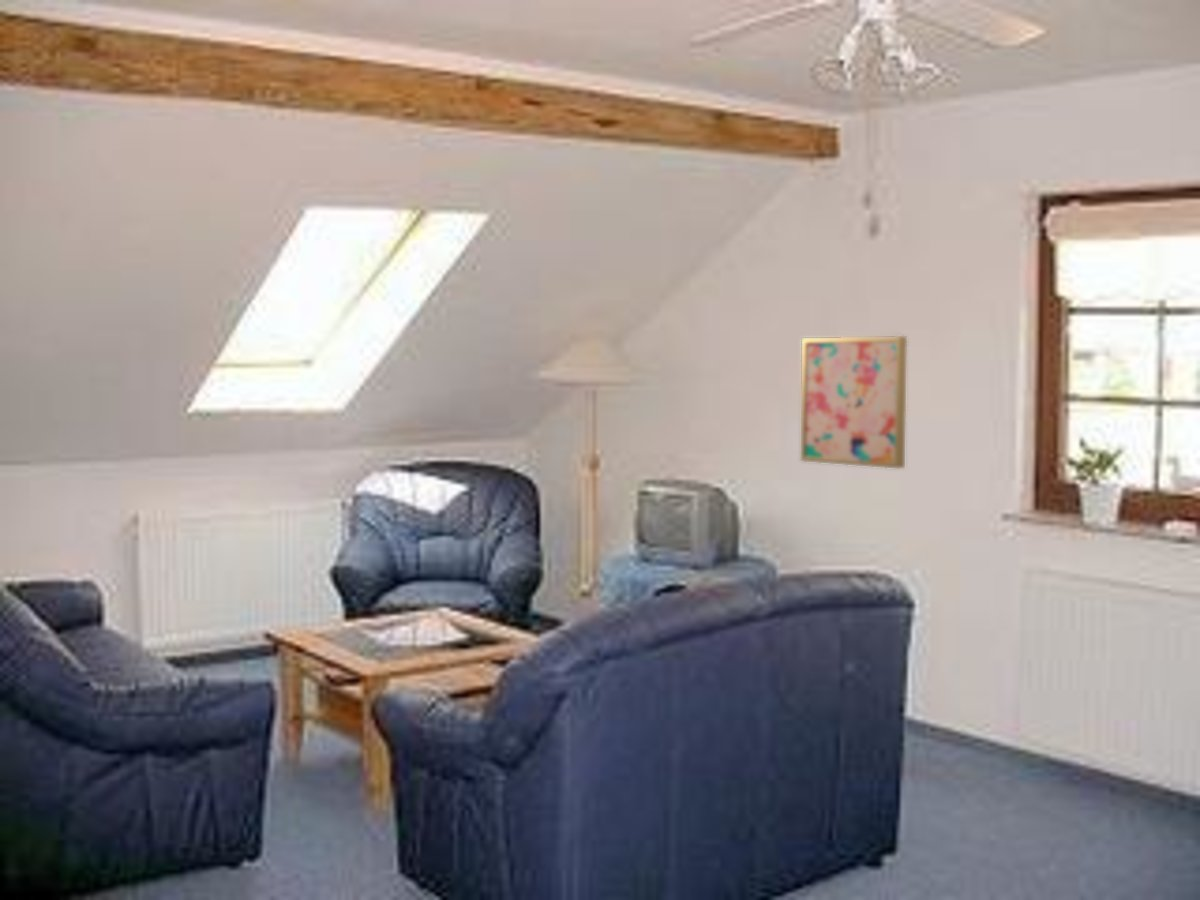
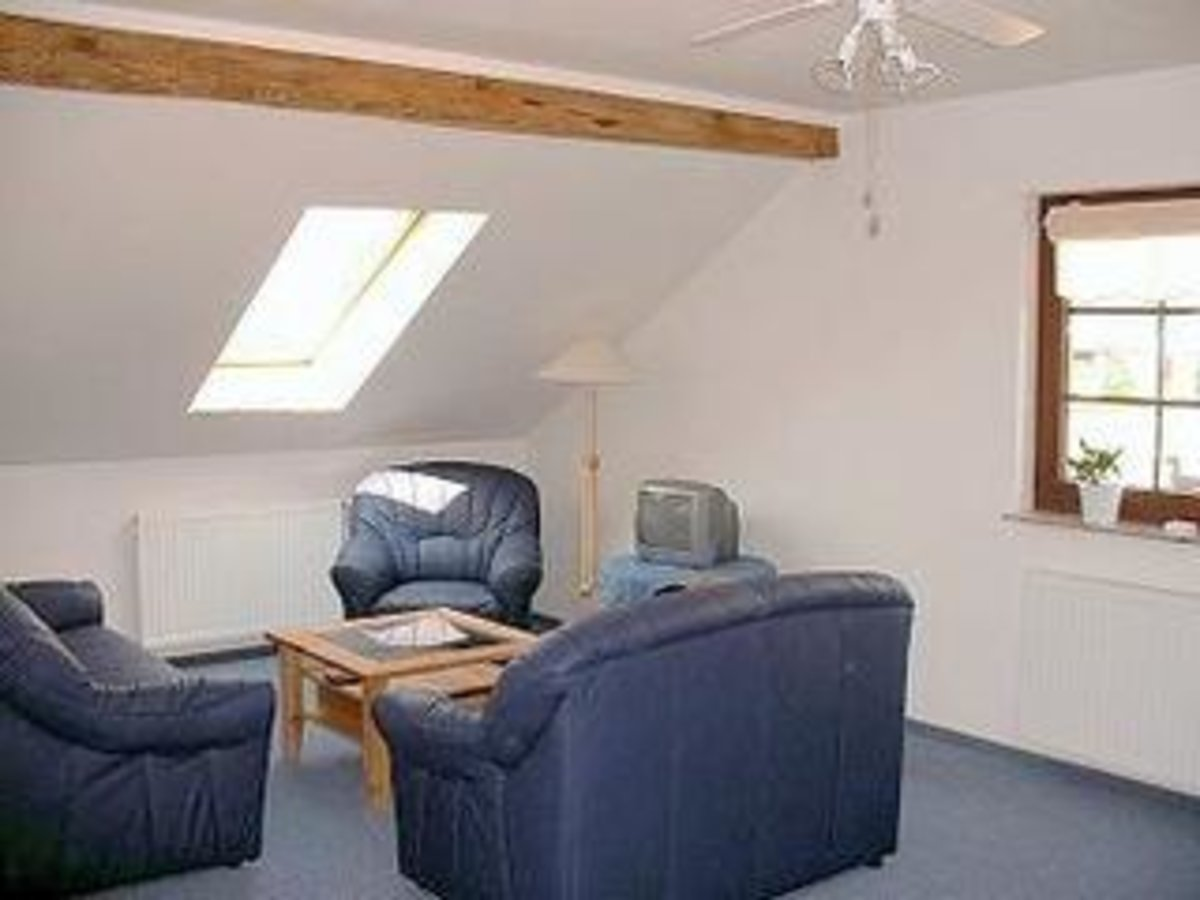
- wall art [800,335,908,469]
